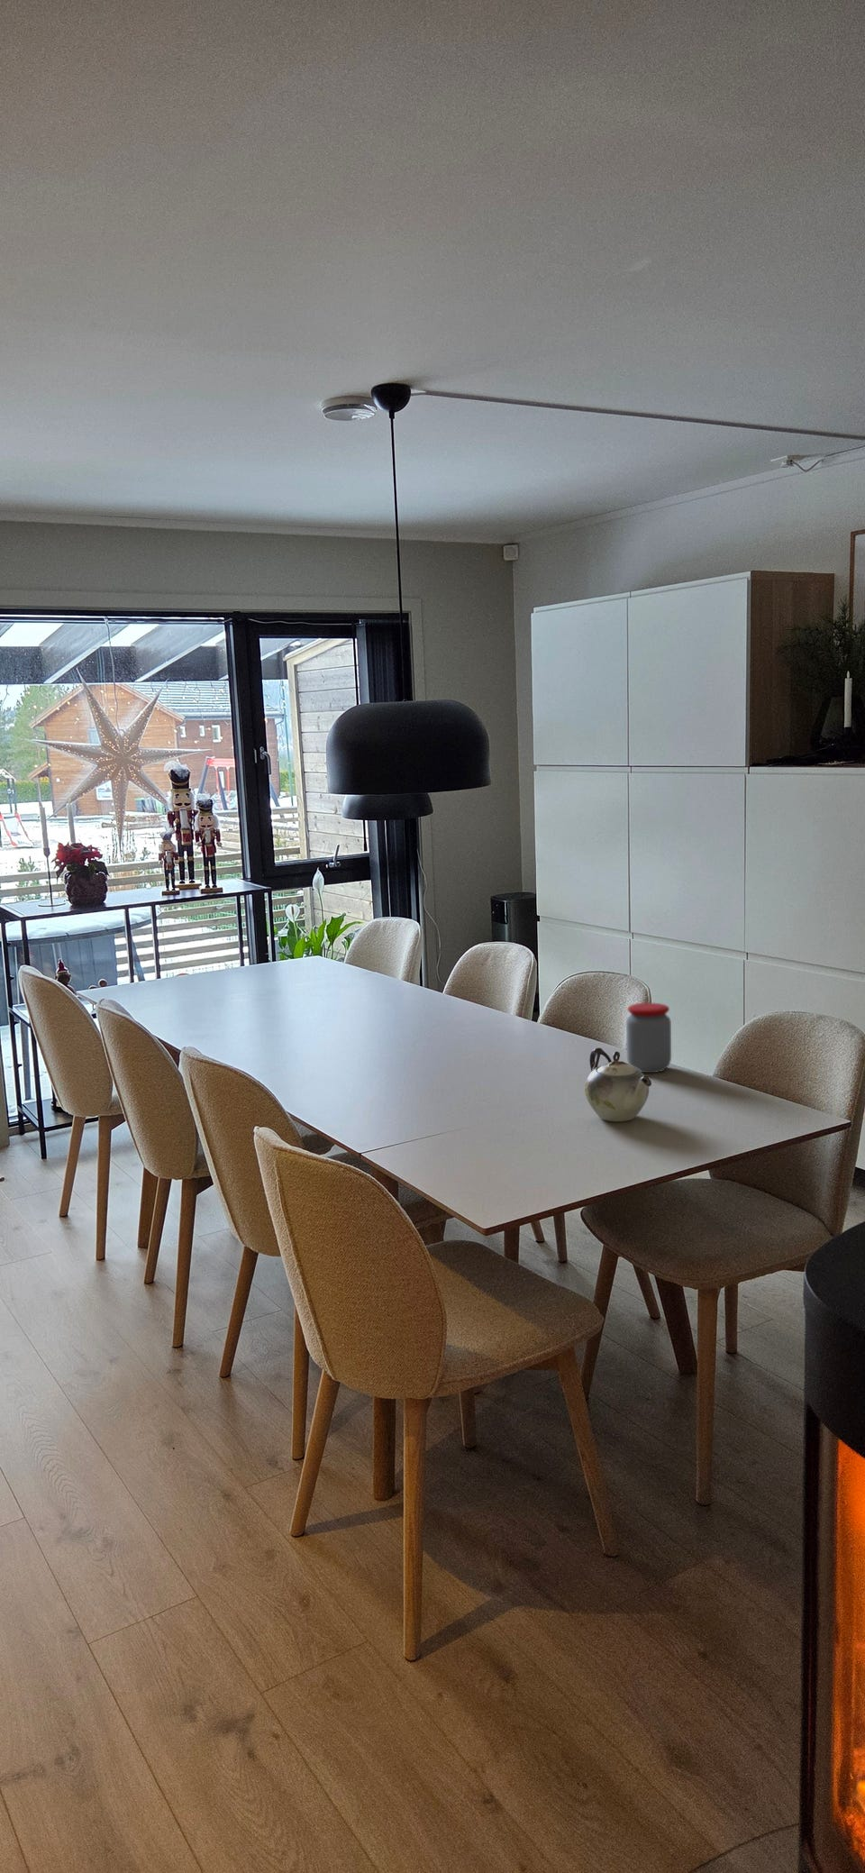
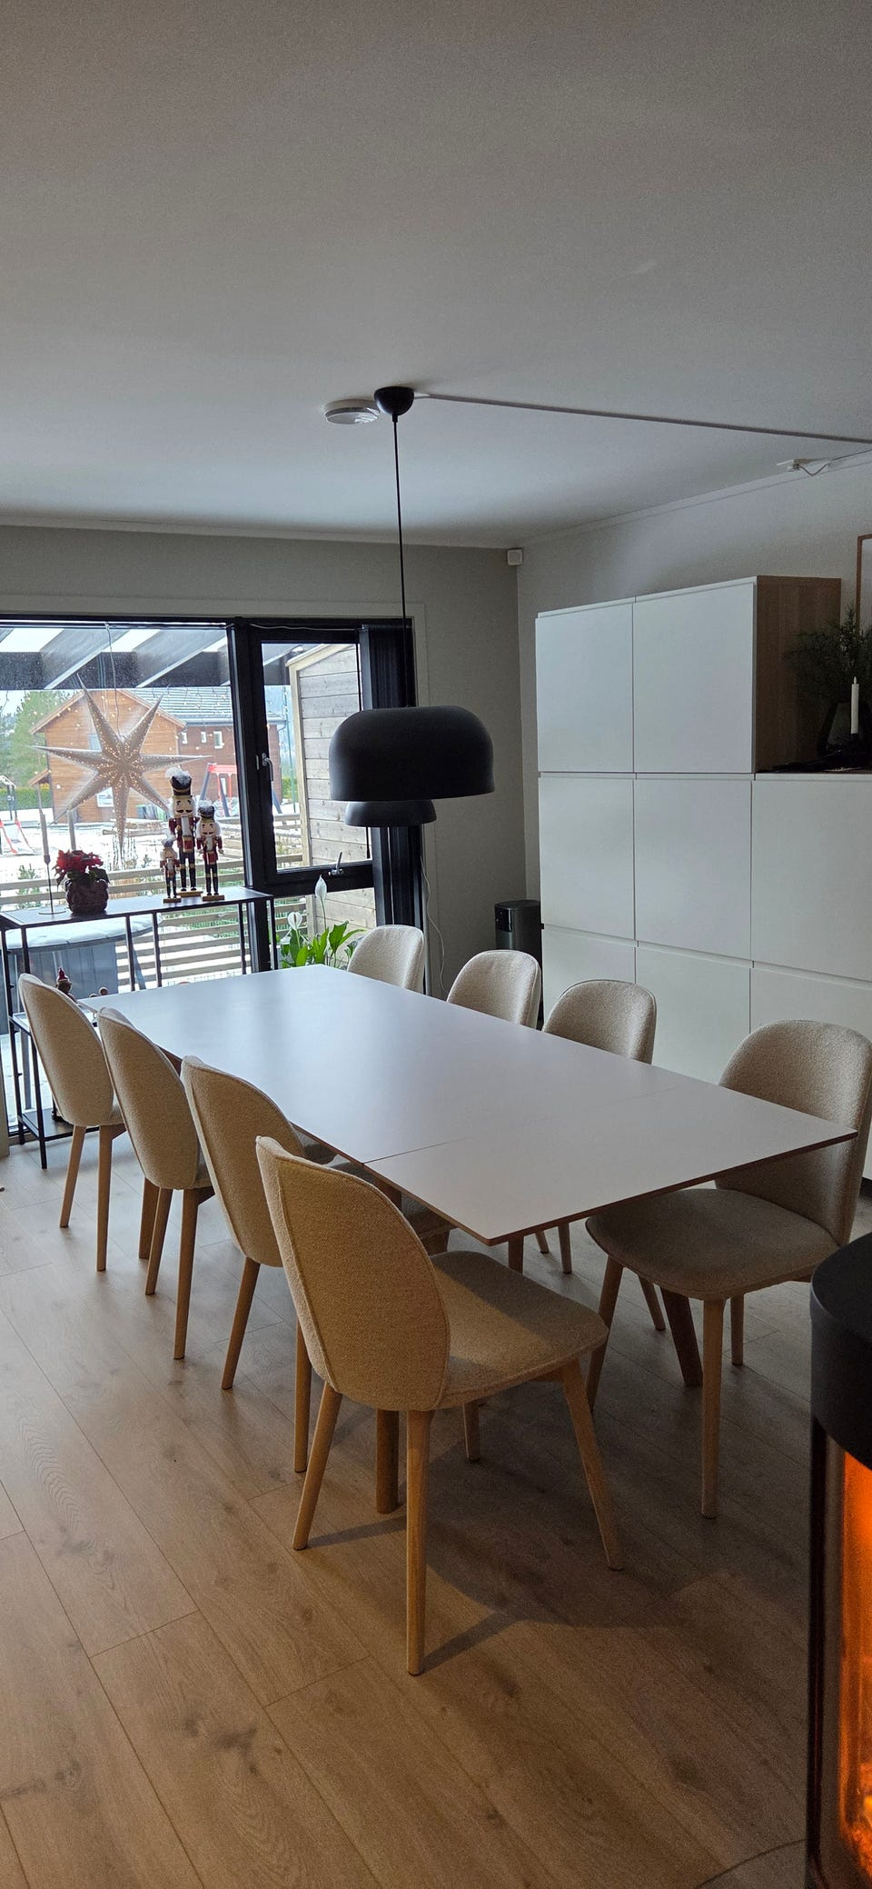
- jar [625,1001,673,1074]
- teapot [584,1048,652,1122]
